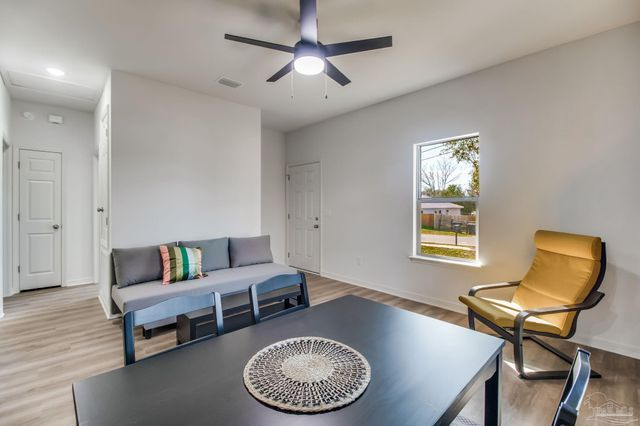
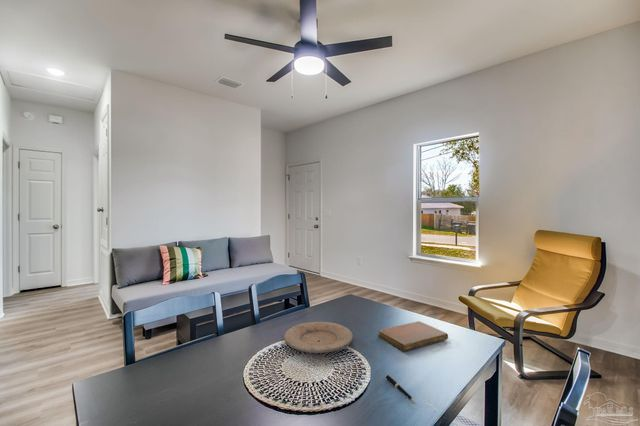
+ plate [283,321,354,354]
+ pen [384,374,417,404]
+ notebook [377,320,449,352]
